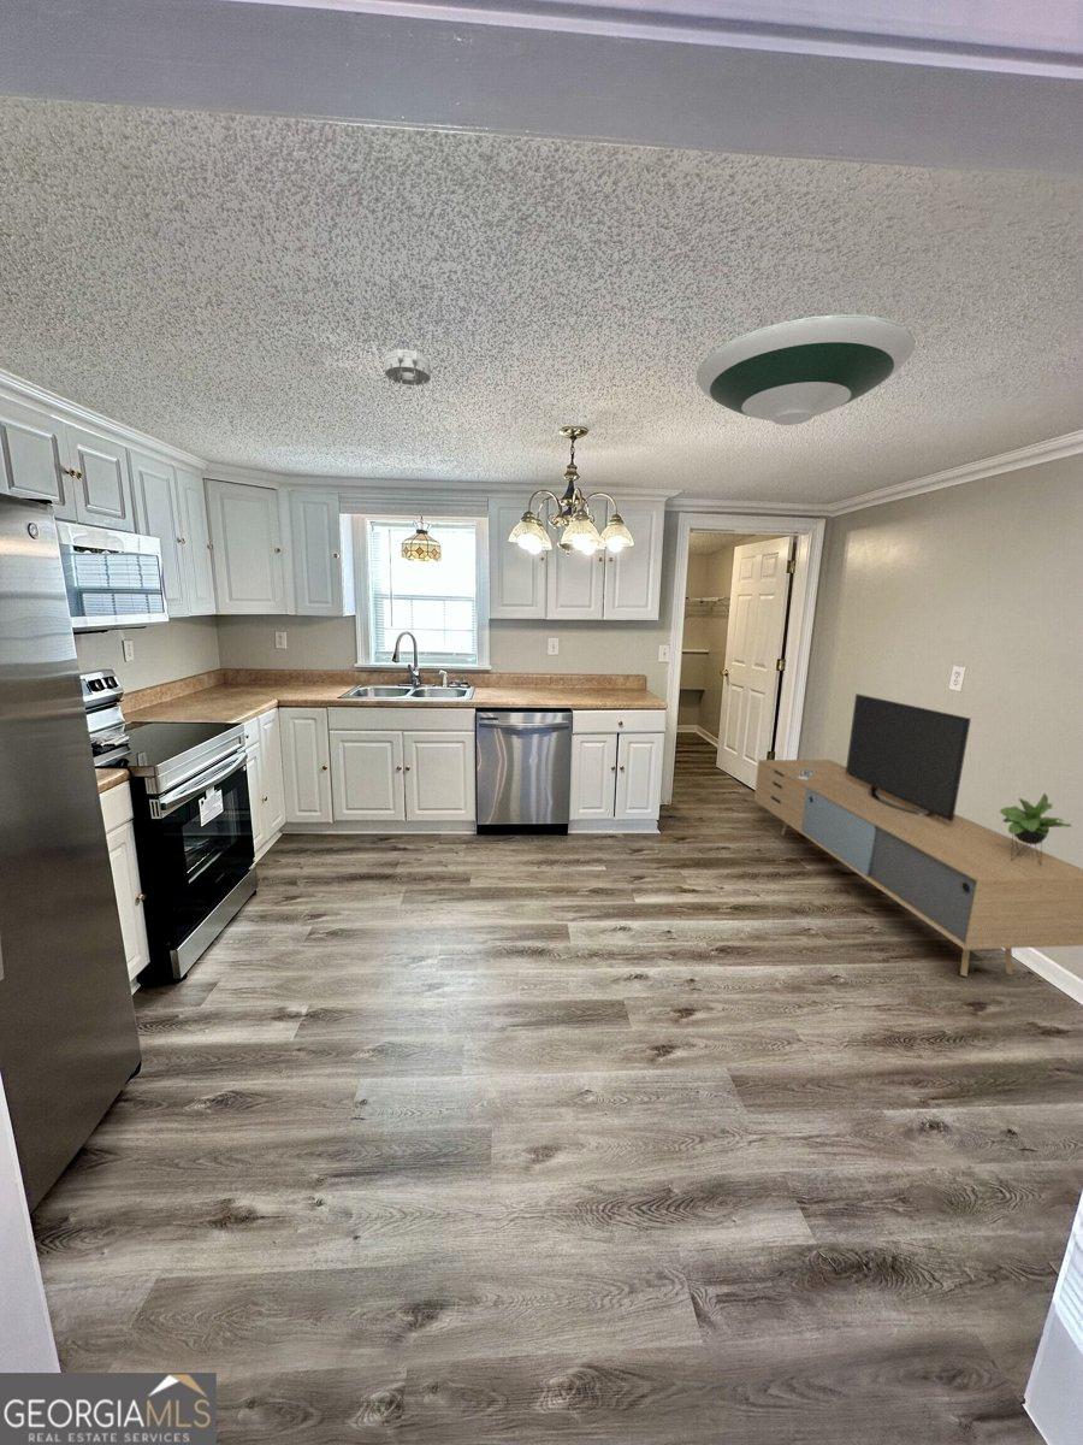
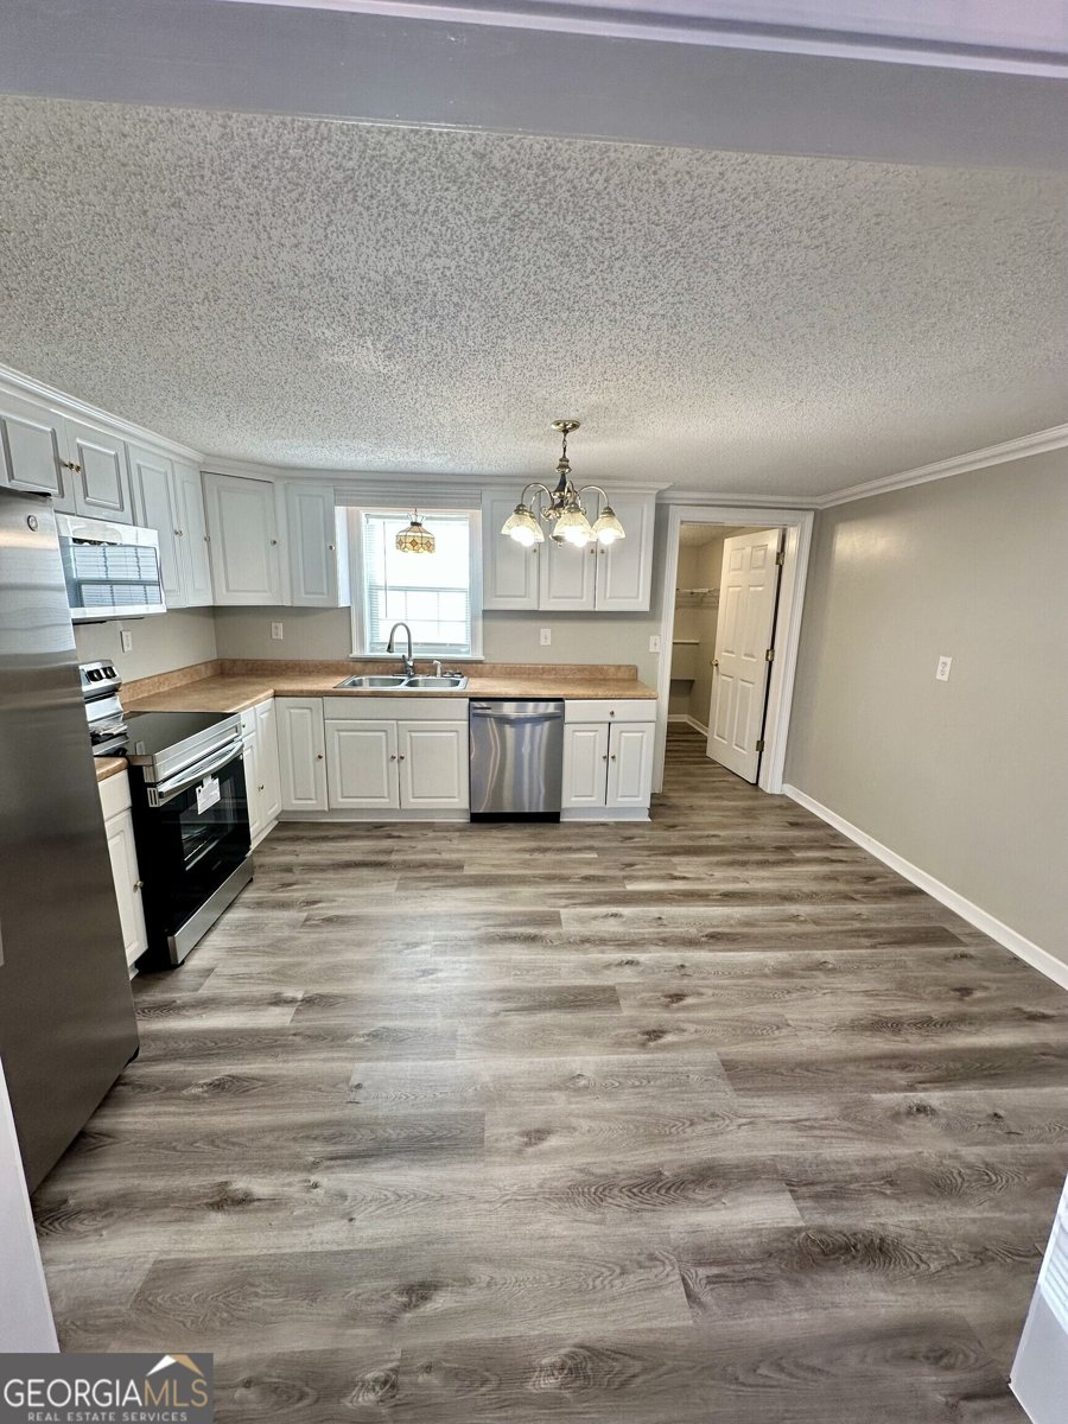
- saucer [696,314,916,426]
- media console [753,692,1083,978]
- smoke detector [383,348,432,387]
